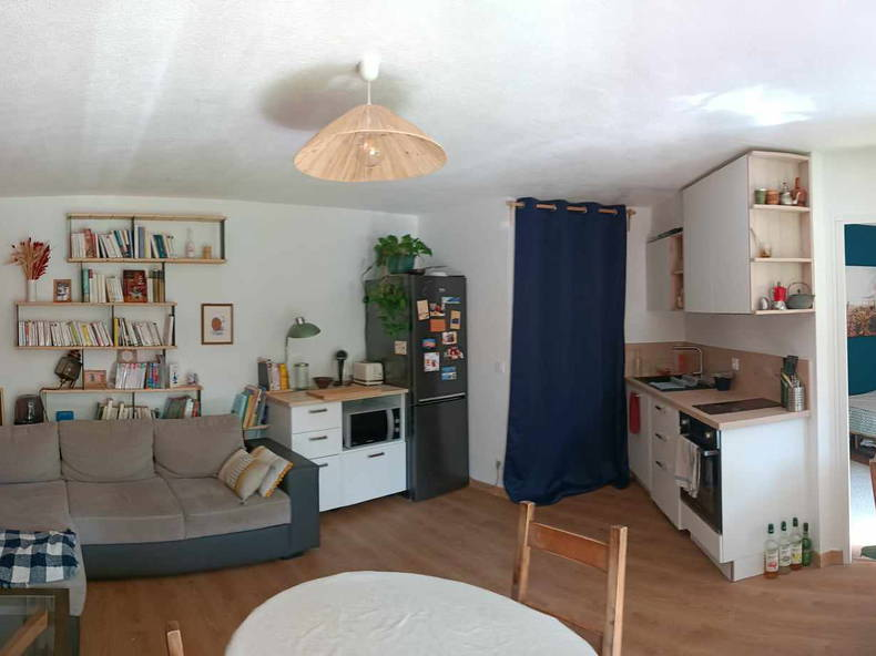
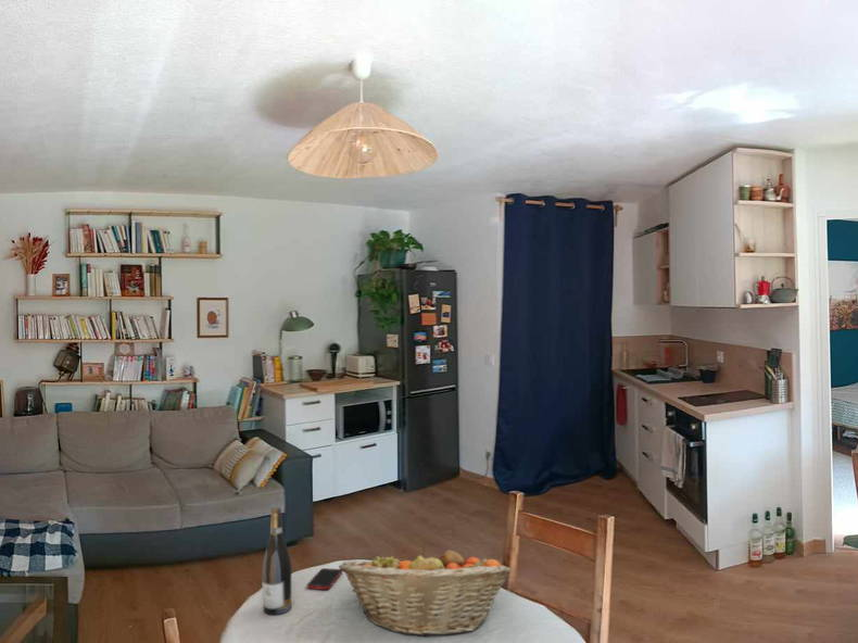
+ cell phone [306,567,343,591]
+ wine bottle [261,506,293,616]
+ fruit basket [338,544,513,638]
